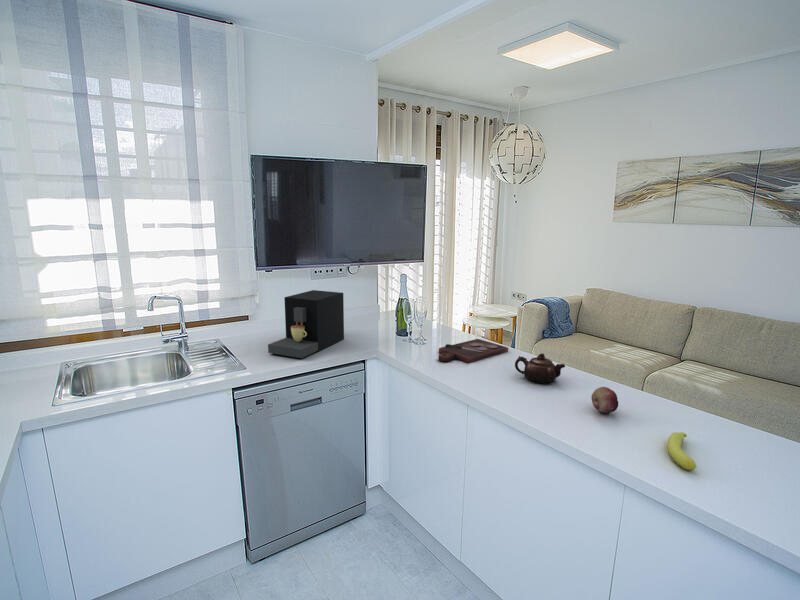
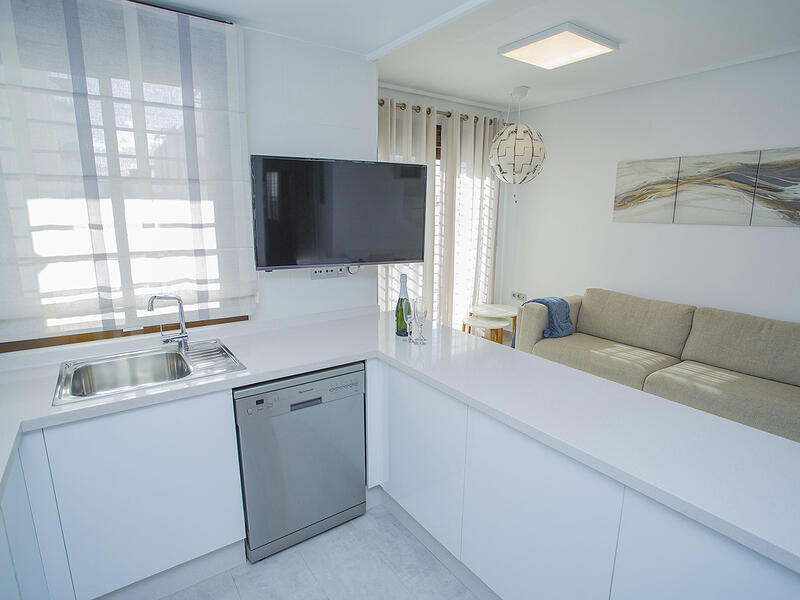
- fruit [590,386,619,414]
- cutting board [437,338,509,364]
- coffee maker [267,289,345,359]
- banana [666,431,697,472]
- teapot [514,352,566,385]
